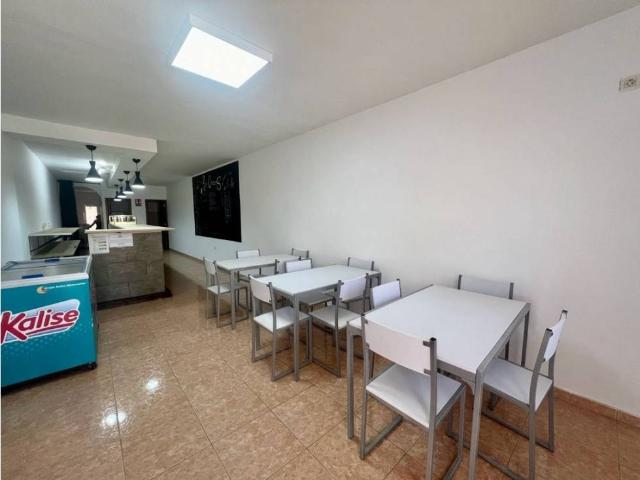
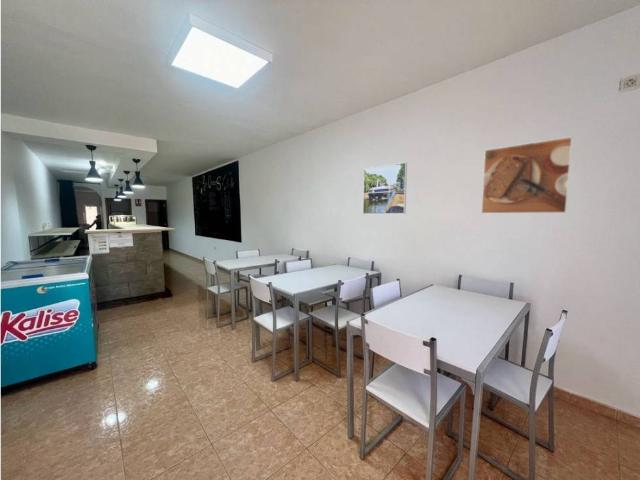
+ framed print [362,161,408,215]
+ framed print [480,136,573,214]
